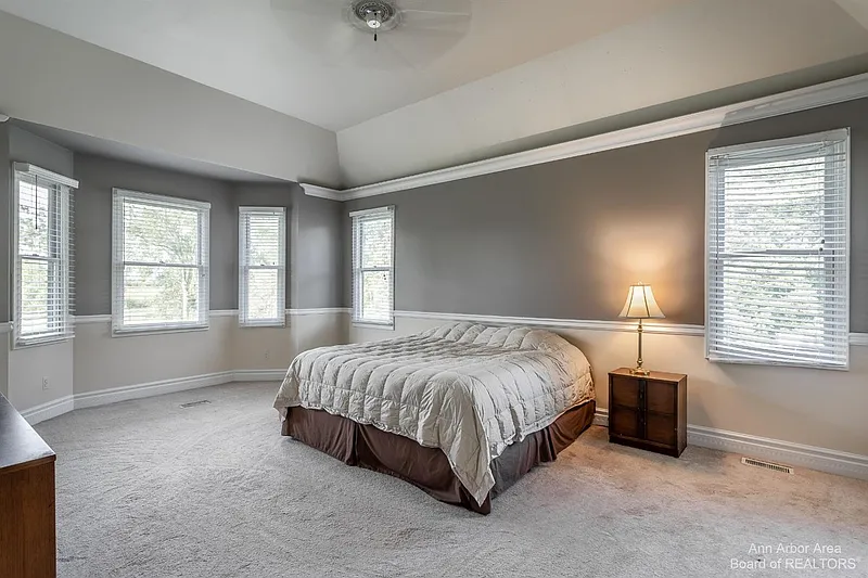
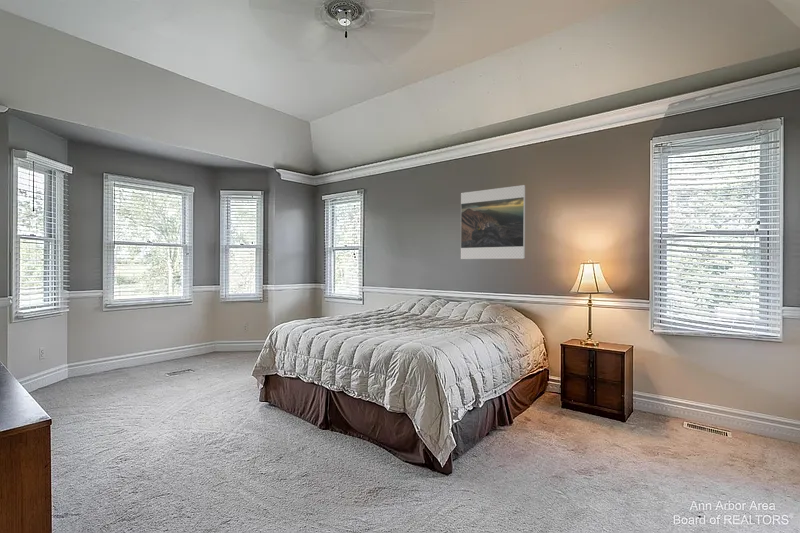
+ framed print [460,184,526,260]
